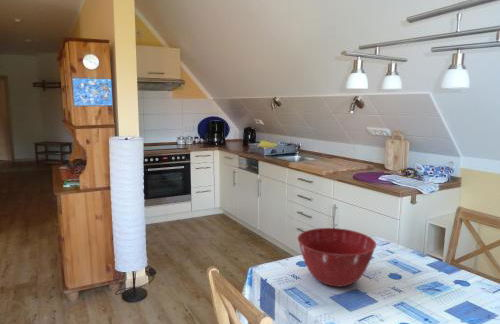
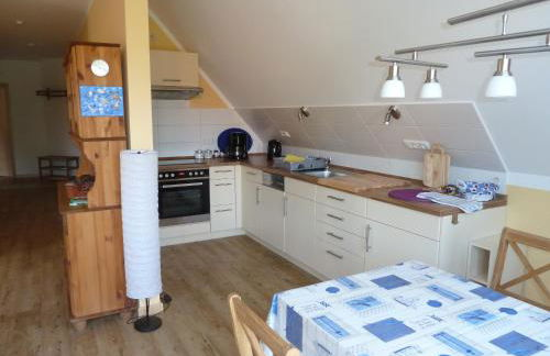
- mixing bowl [297,227,377,288]
